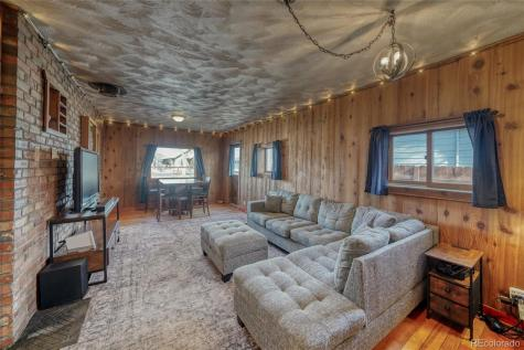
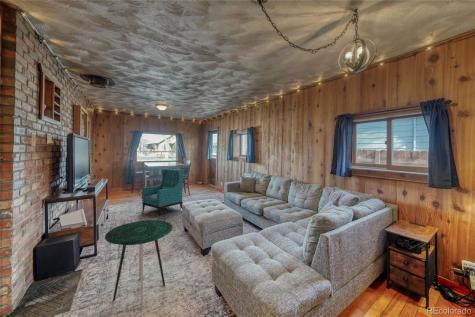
+ side table [104,219,174,309]
+ armchair [141,168,185,217]
